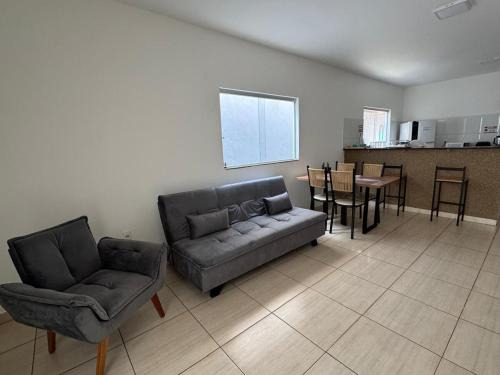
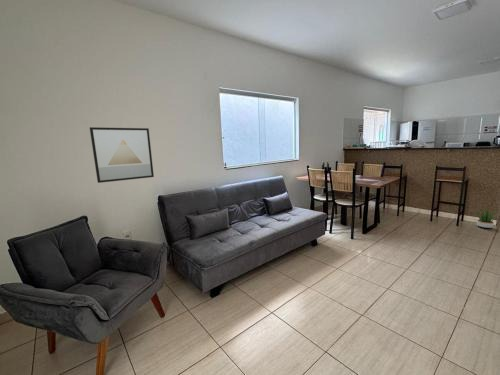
+ potted plant [475,206,500,229]
+ wall art [89,126,155,184]
